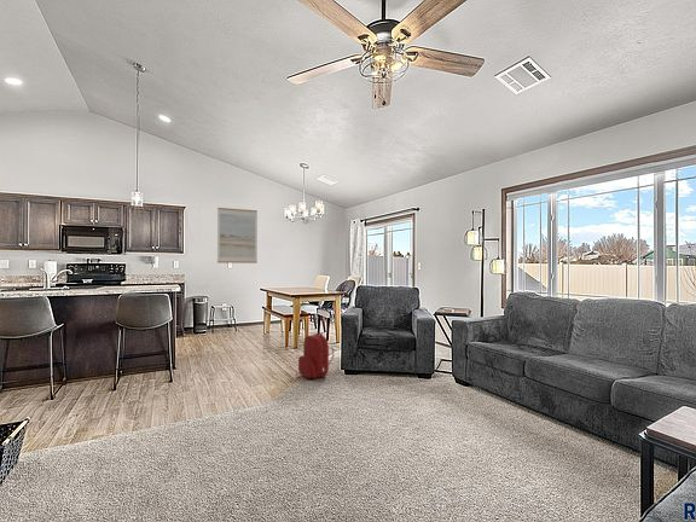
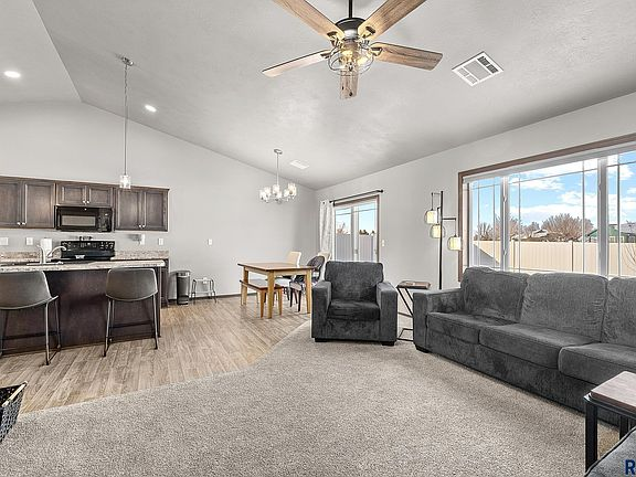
- backpack [297,331,335,379]
- wall art [216,207,259,265]
